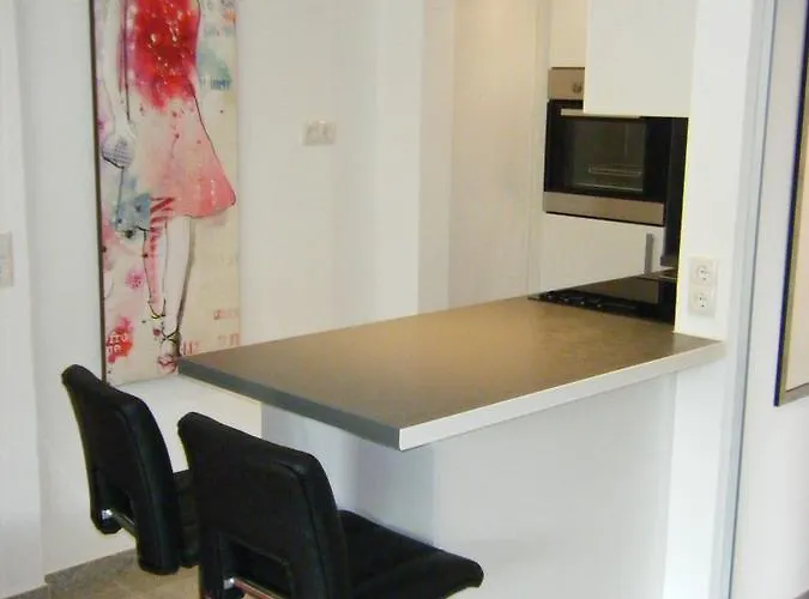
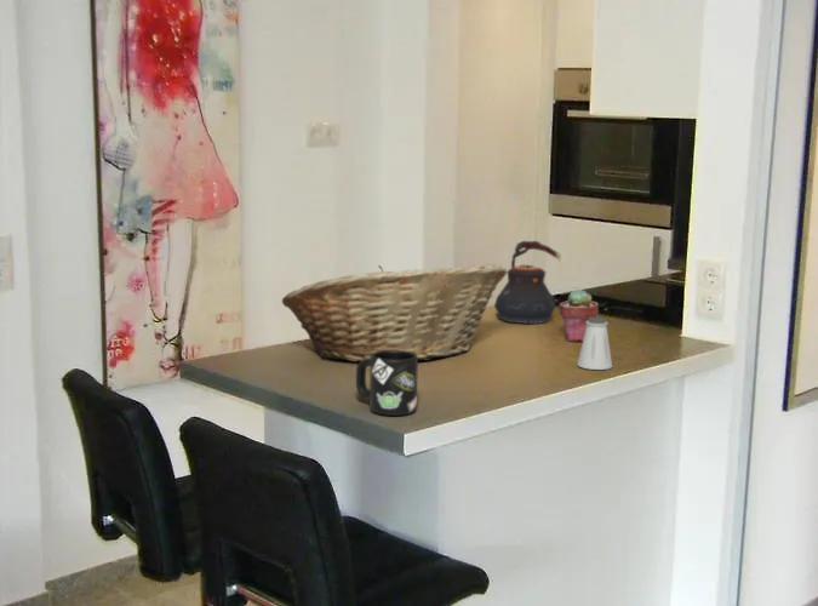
+ mug [355,350,419,417]
+ potted succulent [557,287,600,343]
+ teapot [493,240,562,325]
+ fruit basket [281,263,508,362]
+ saltshaker [576,316,613,371]
